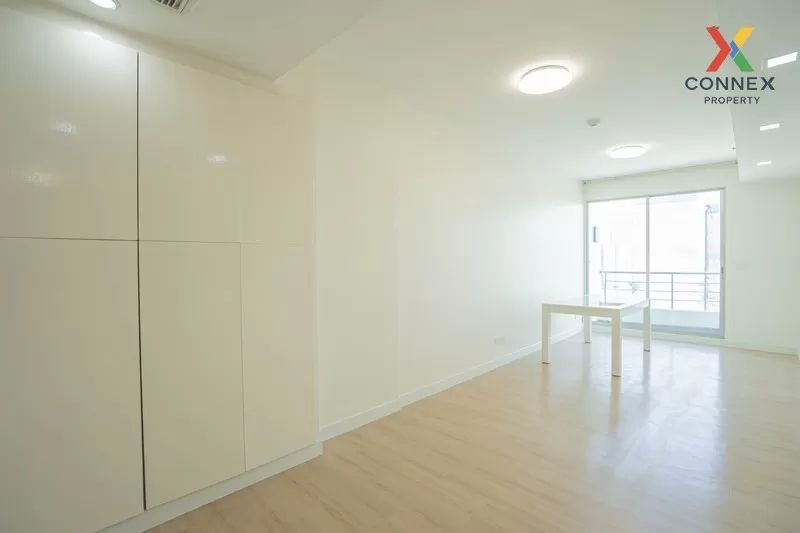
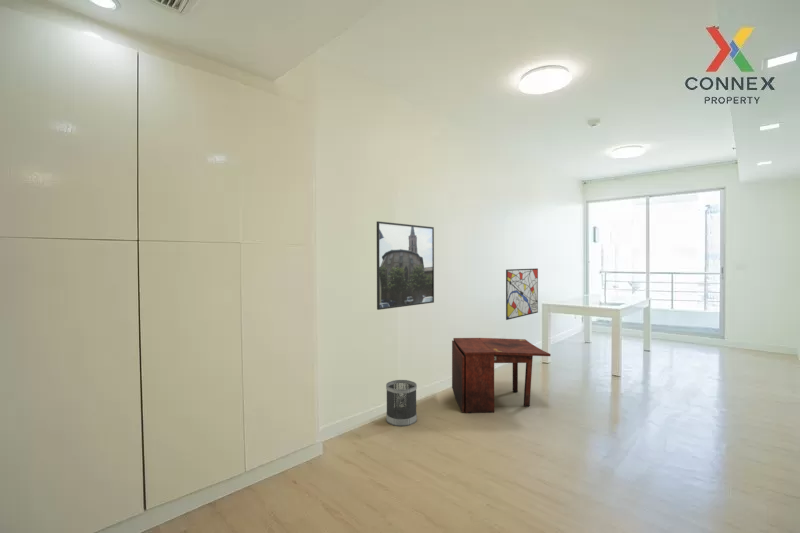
+ wall art [505,267,539,321]
+ desk [451,337,552,414]
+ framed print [376,220,435,311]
+ wastebasket [385,379,418,427]
